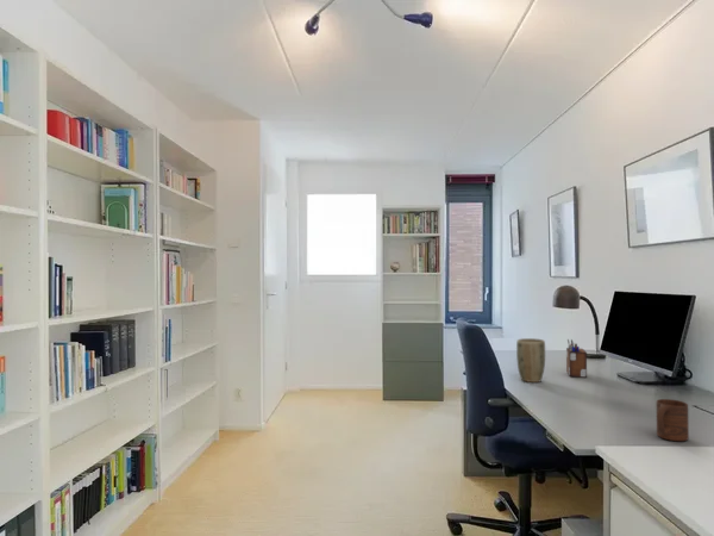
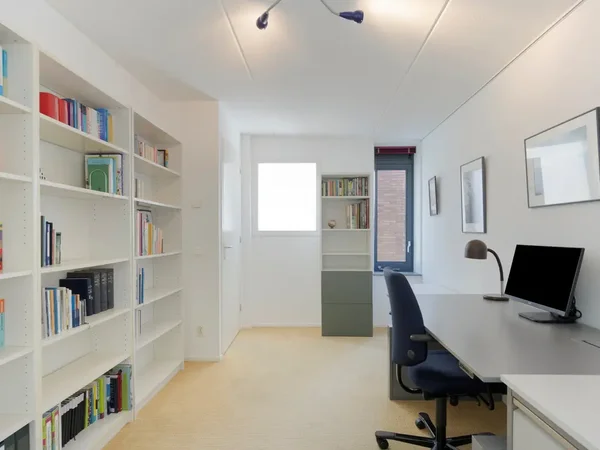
- cup [656,398,690,442]
- plant pot [515,337,546,384]
- desk organizer [565,338,588,379]
